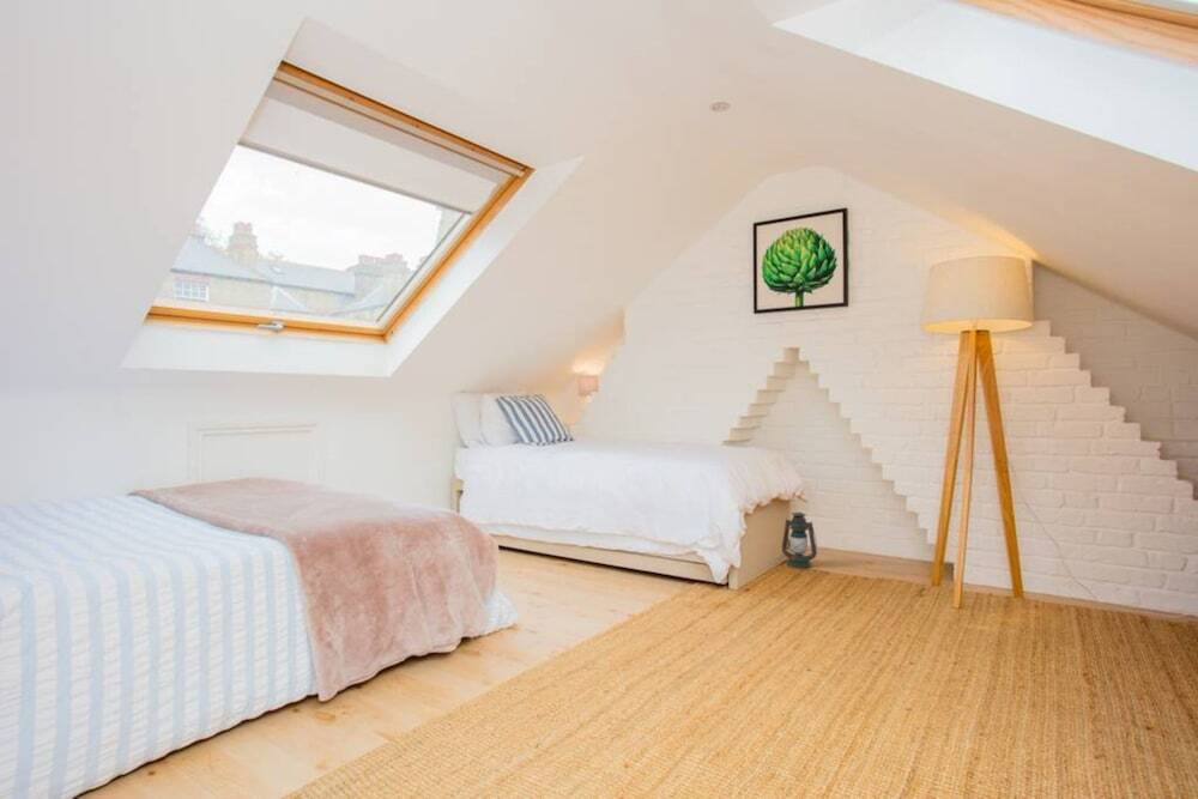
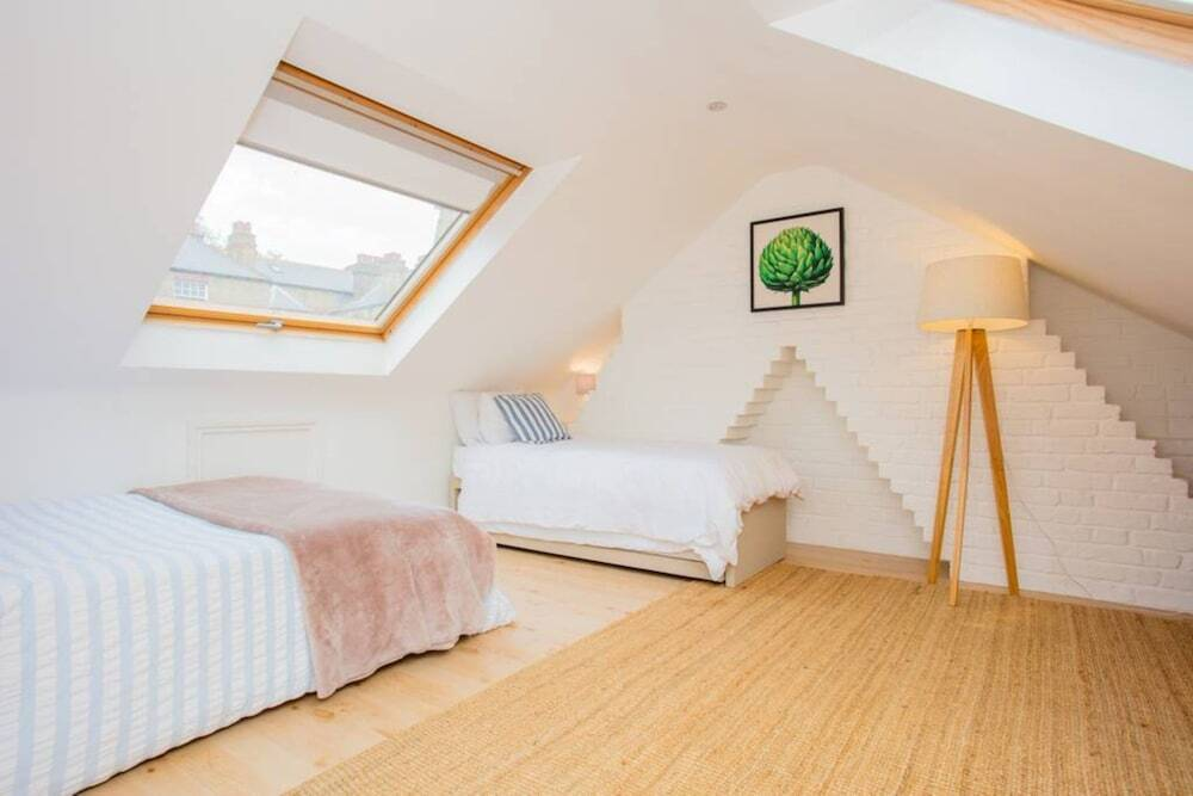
- lantern [781,512,818,570]
